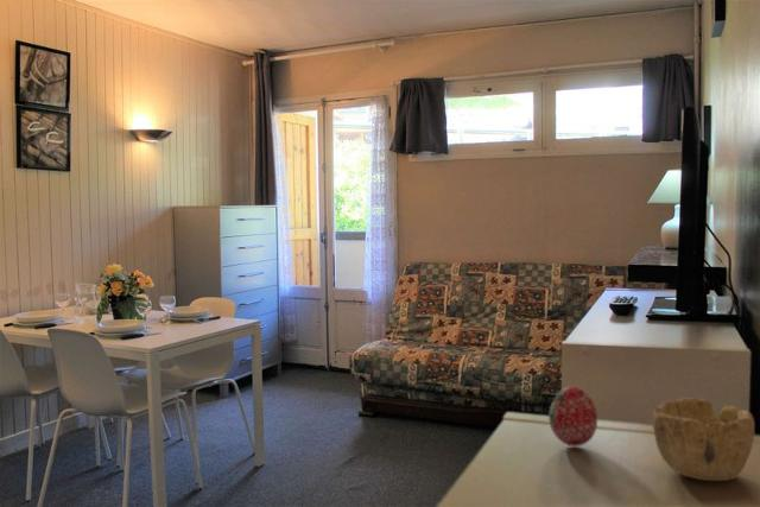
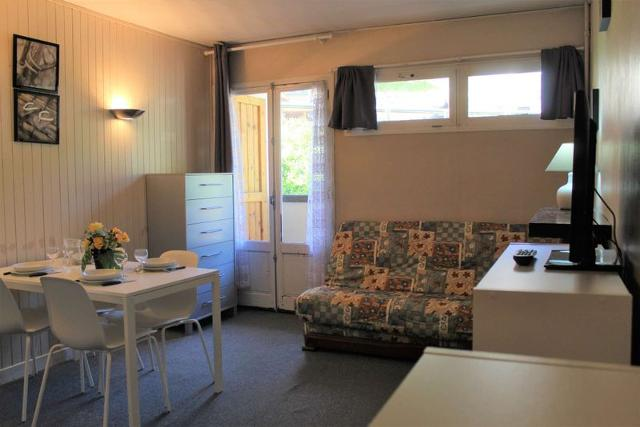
- decorative egg [547,385,598,448]
- bowl [652,397,755,482]
